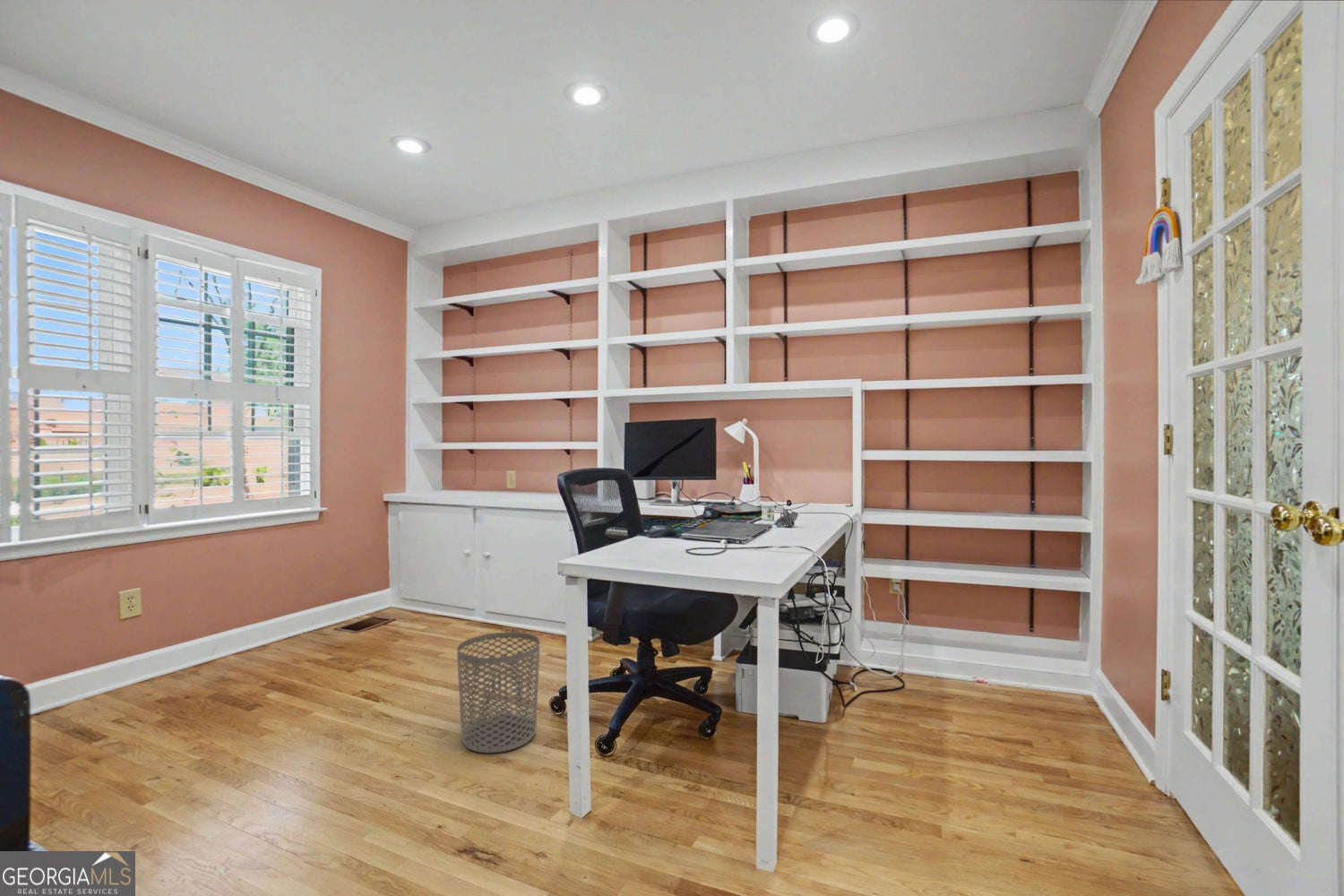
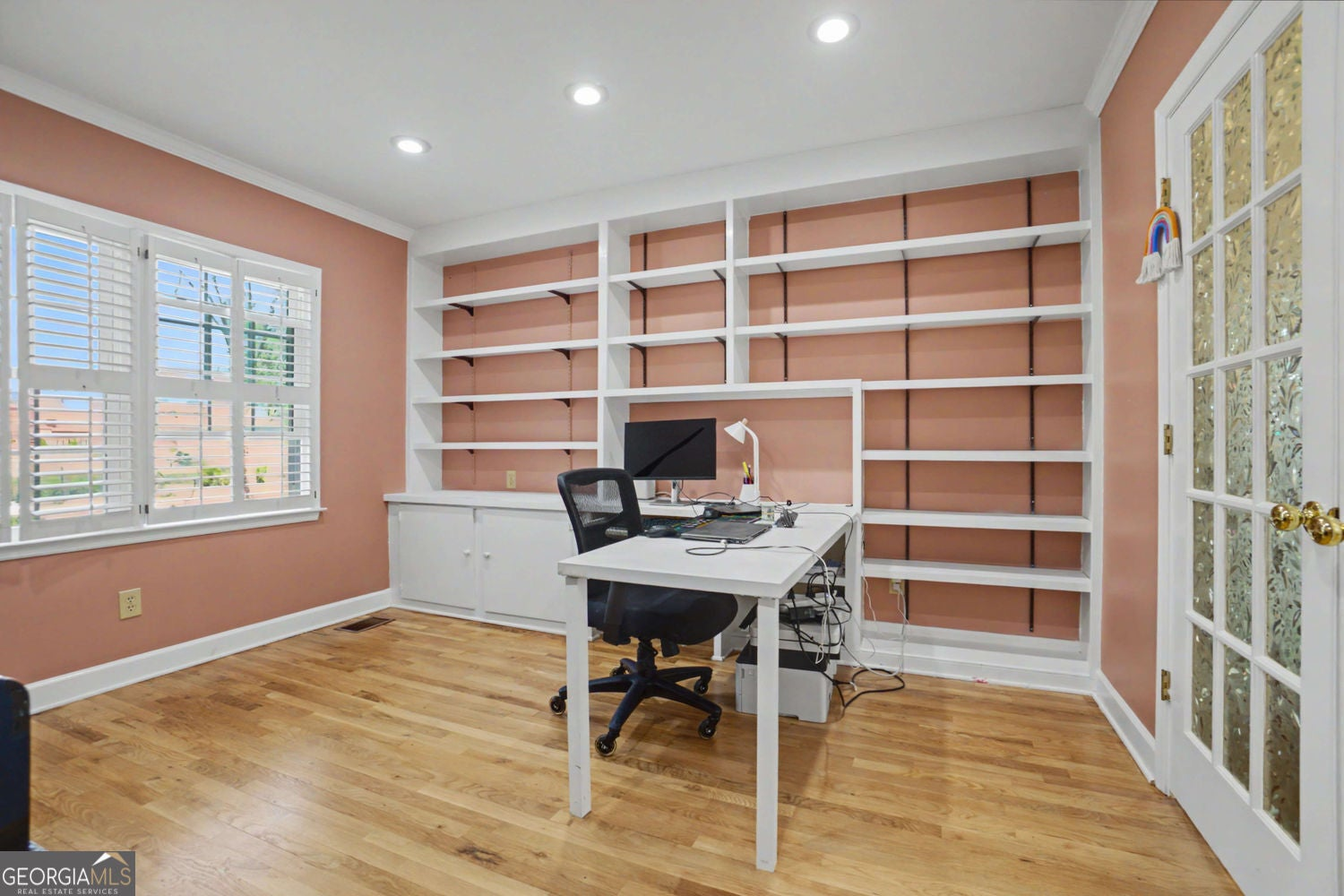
- waste bin [456,631,541,754]
